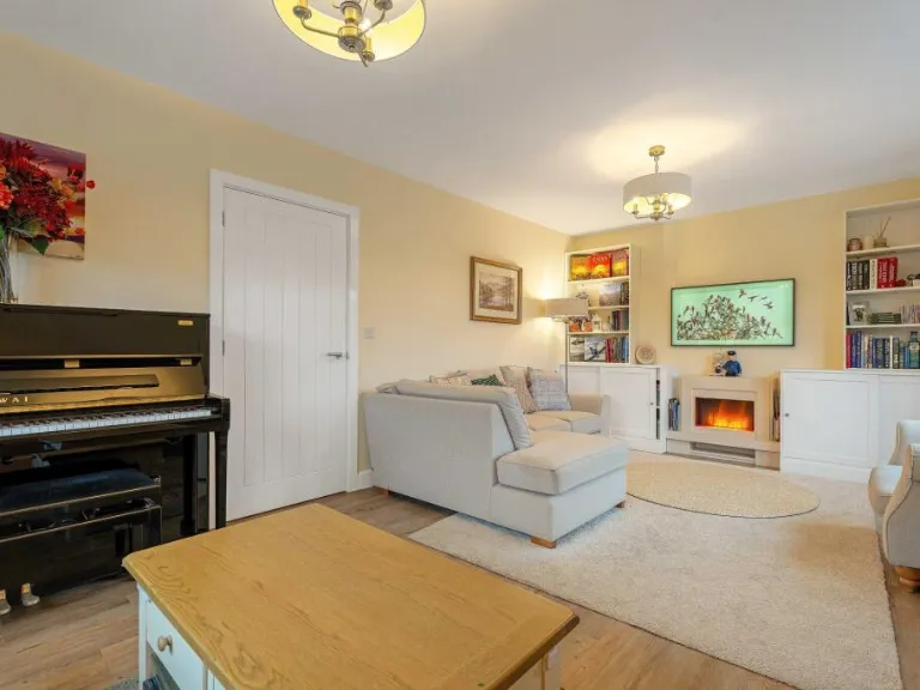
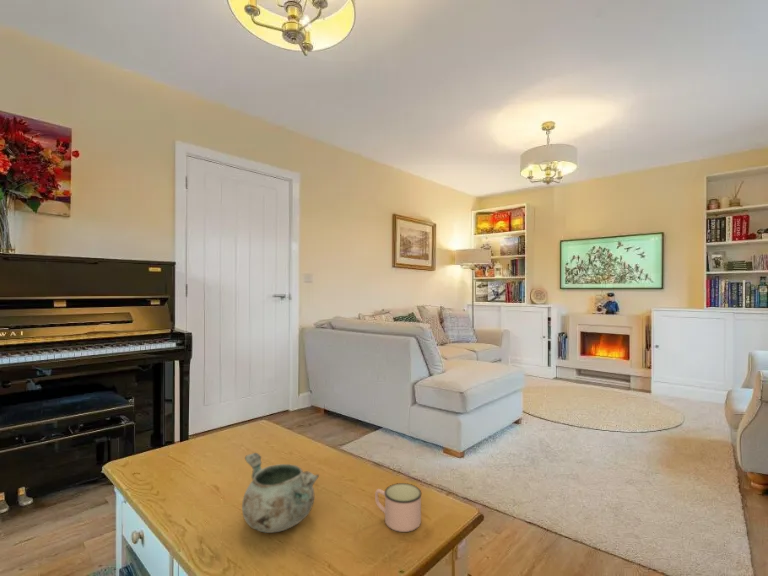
+ decorative bowl [241,452,320,534]
+ mug [374,482,422,533]
